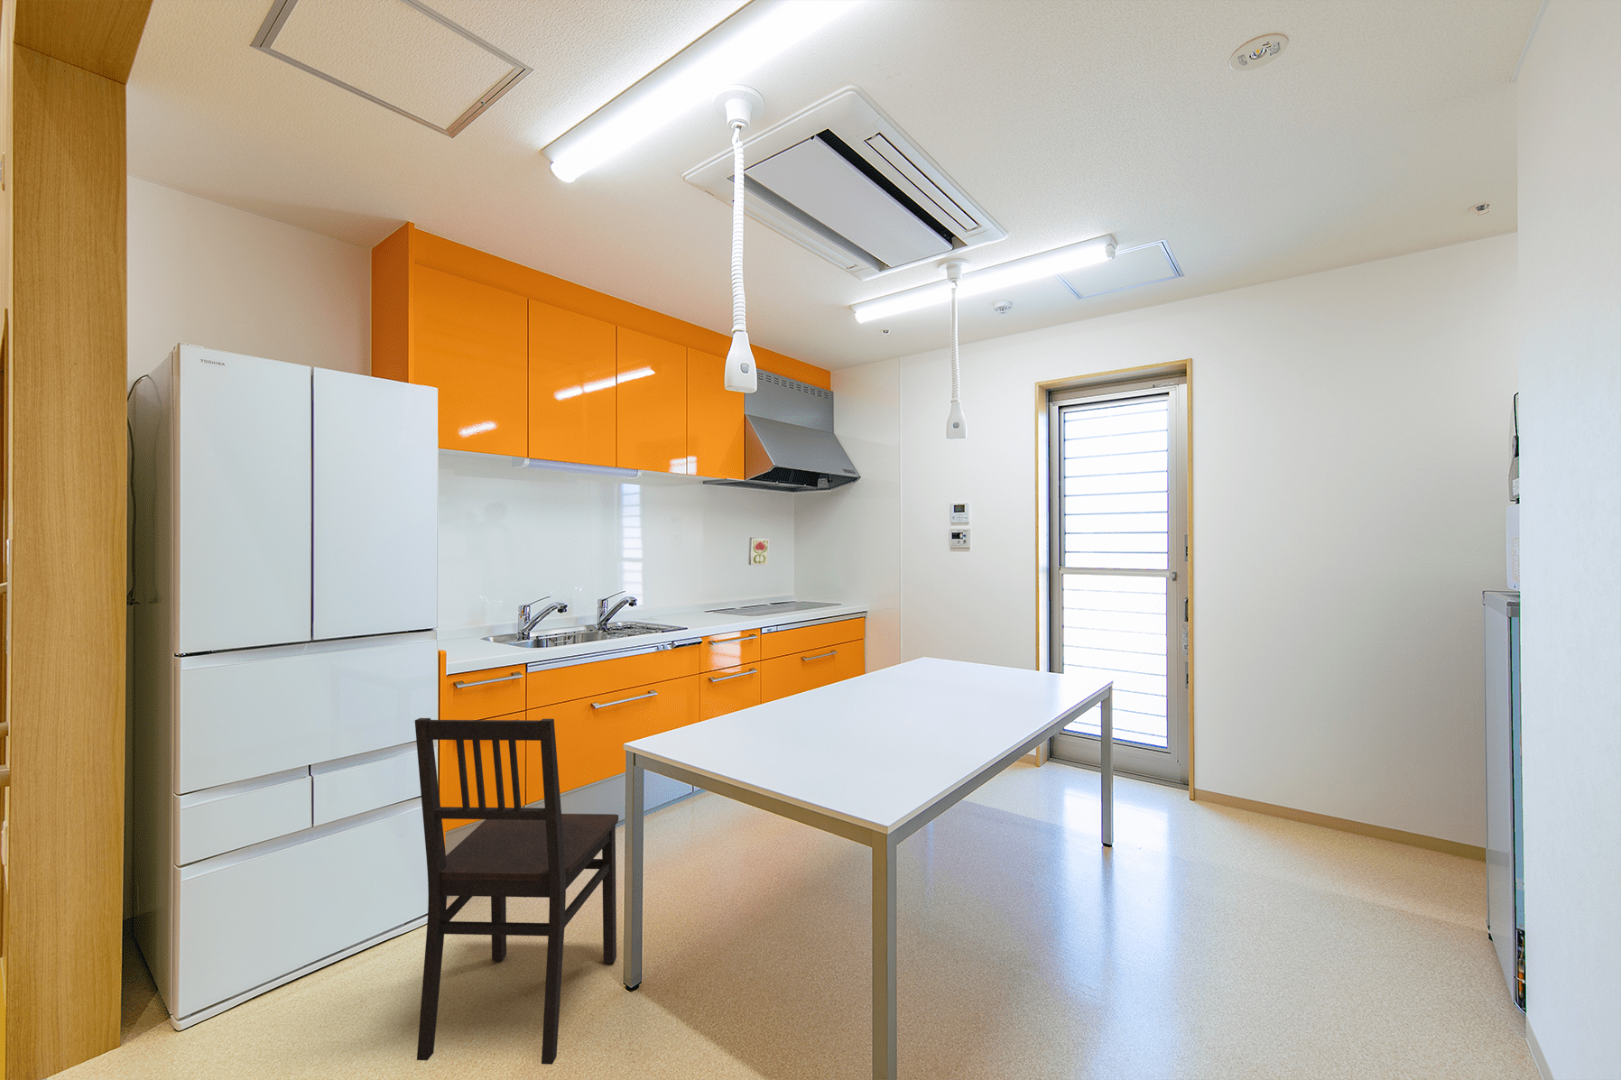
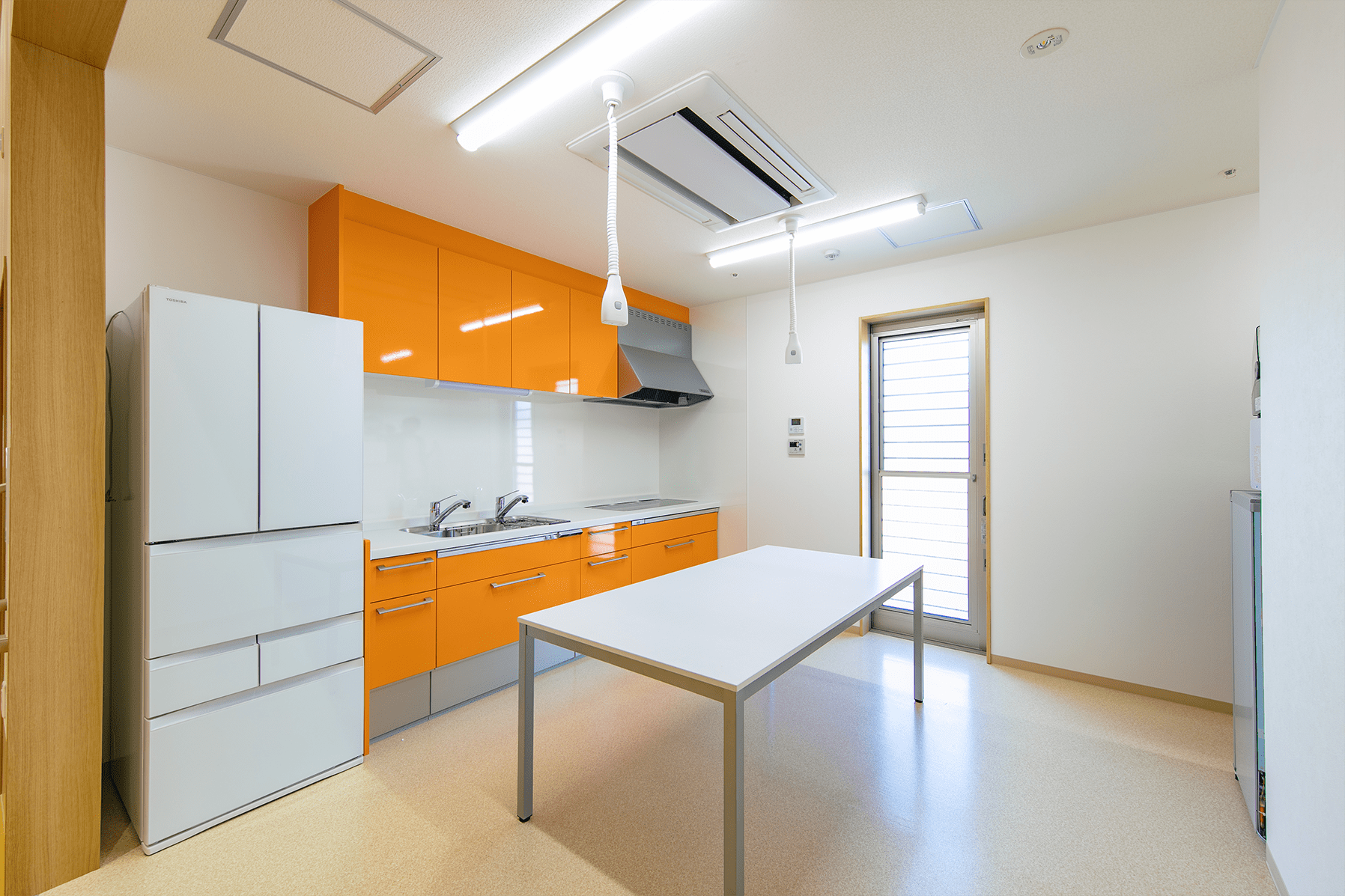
- dining chair [413,717,619,1066]
- decorative tile [747,536,770,565]
